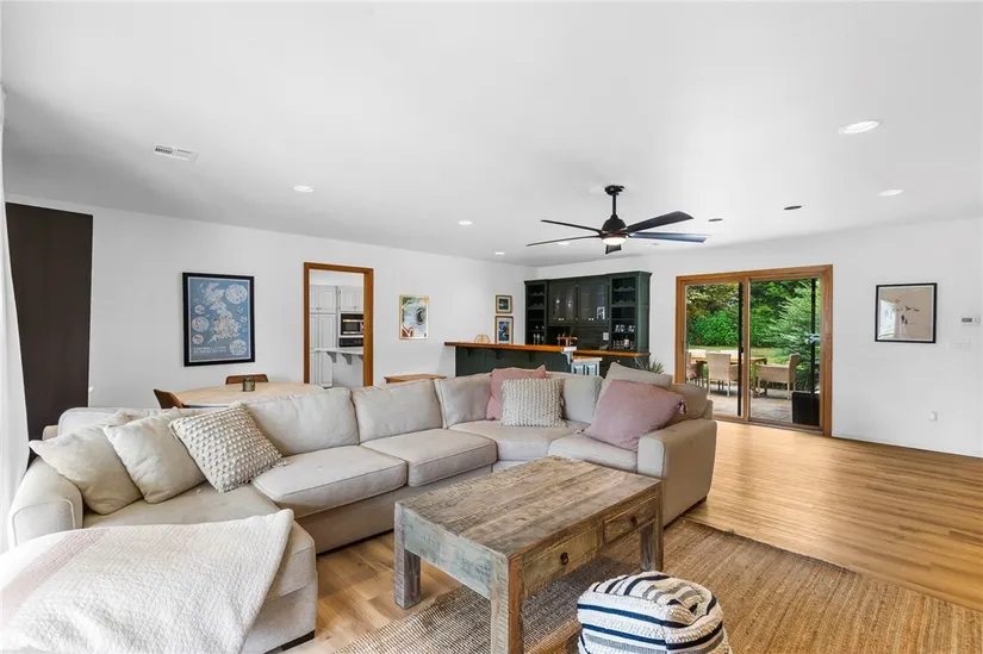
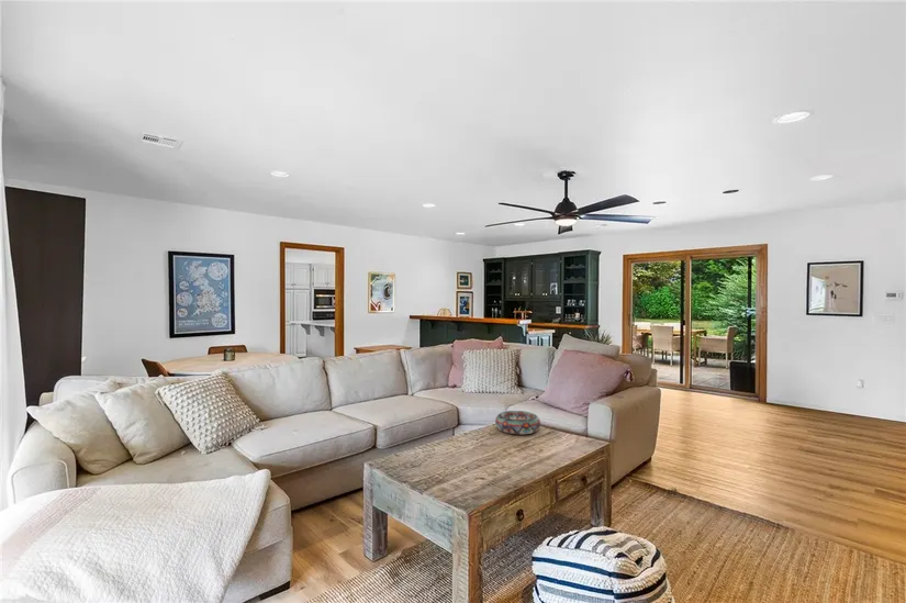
+ decorative bowl [494,410,541,435]
